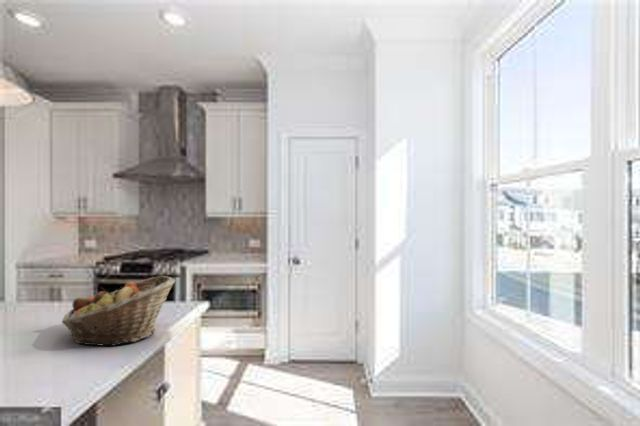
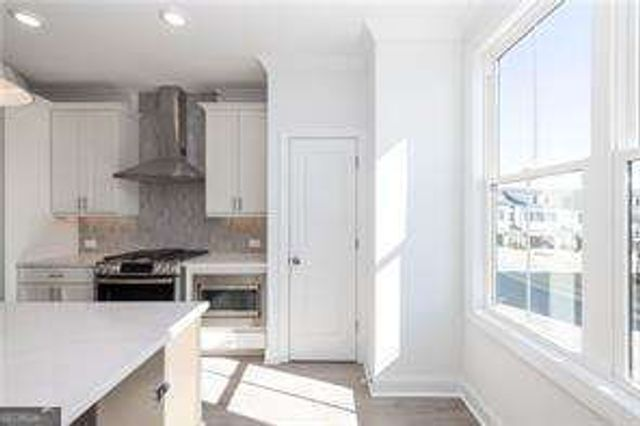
- fruit basket [61,275,177,347]
